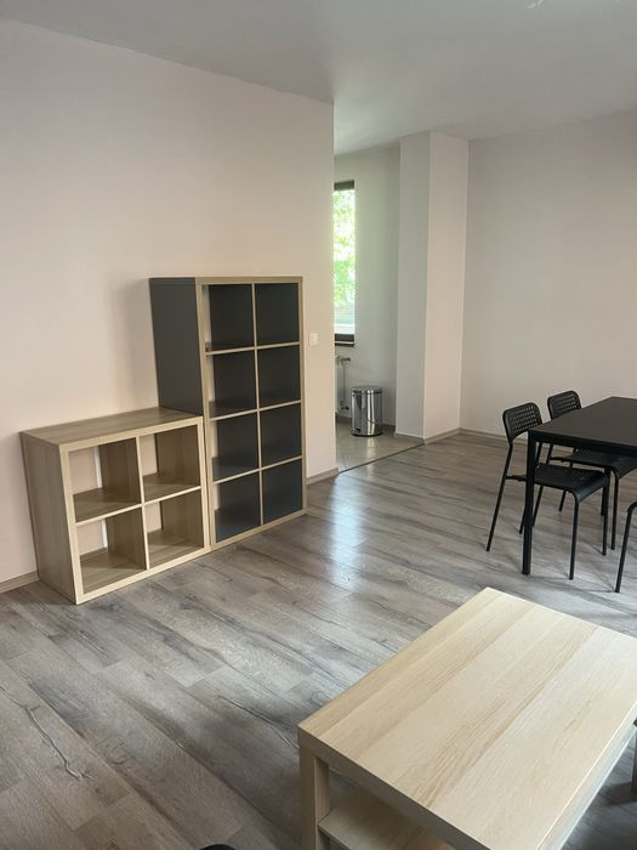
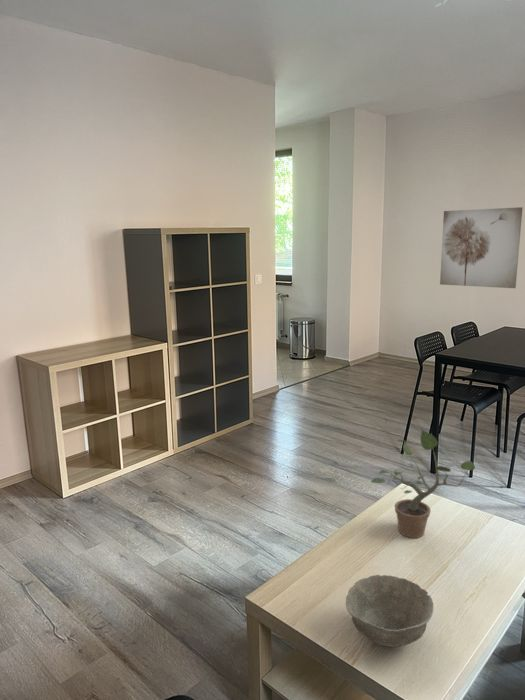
+ wall art [439,206,524,289]
+ bowl [345,574,434,648]
+ potted plant [370,428,476,539]
